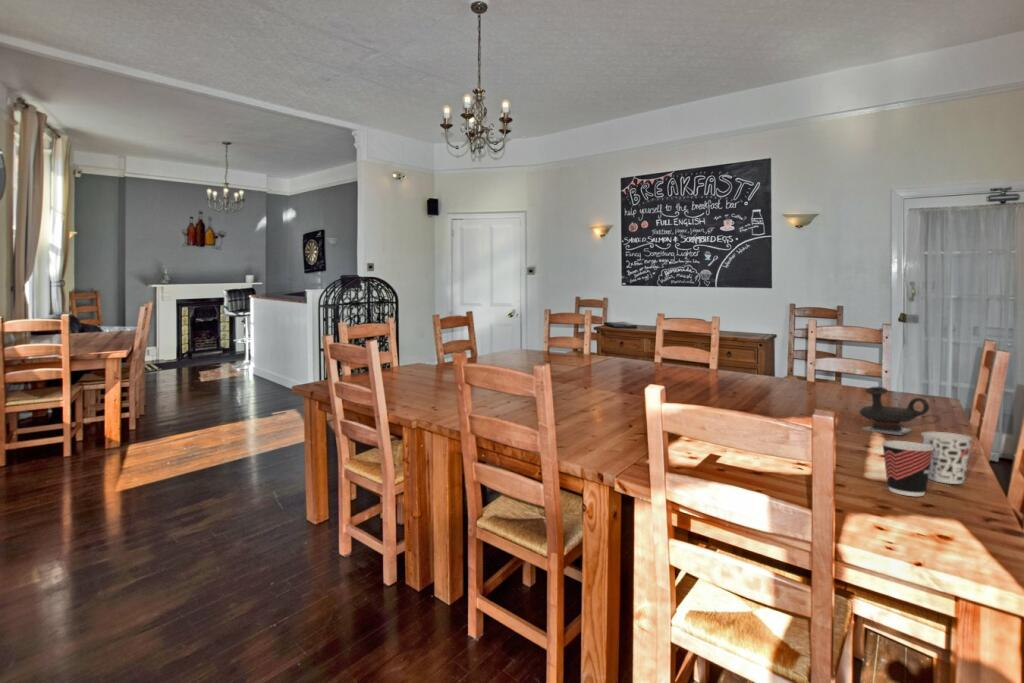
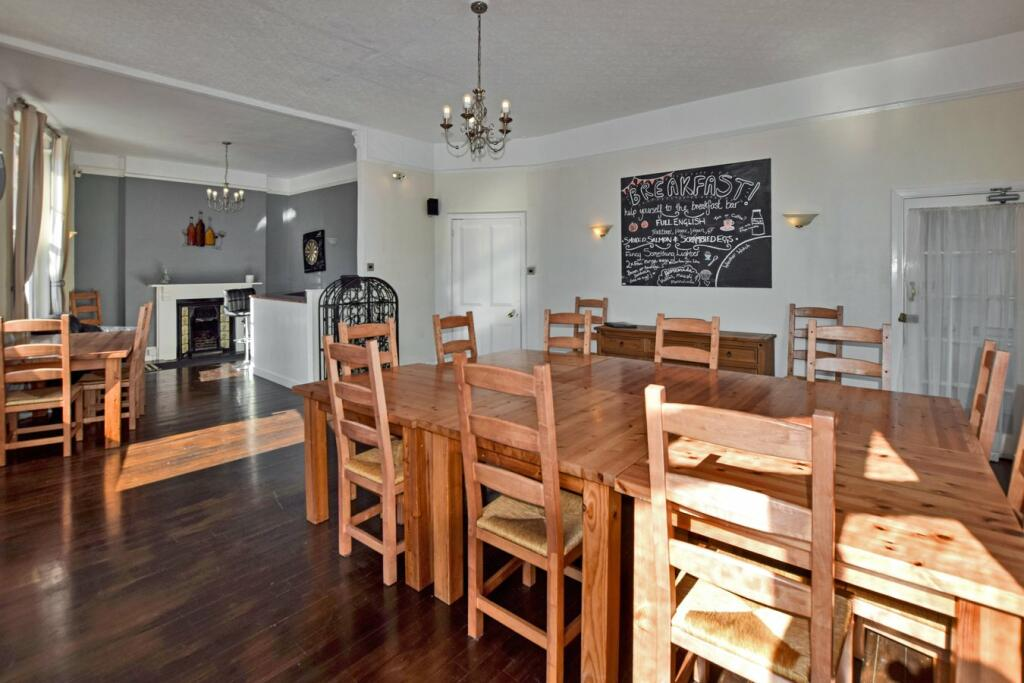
- cup [920,431,974,485]
- cup [881,440,934,497]
- teapot [858,386,930,436]
